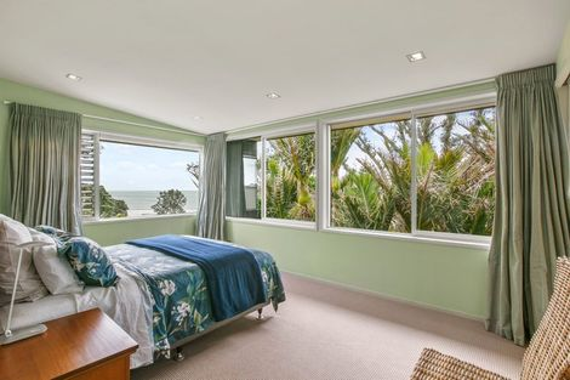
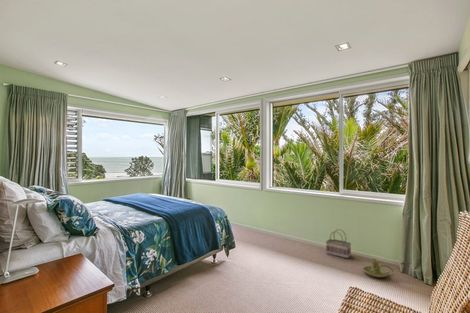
+ candle holder [362,258,395,278]
+ basket [325,228,352,259]
